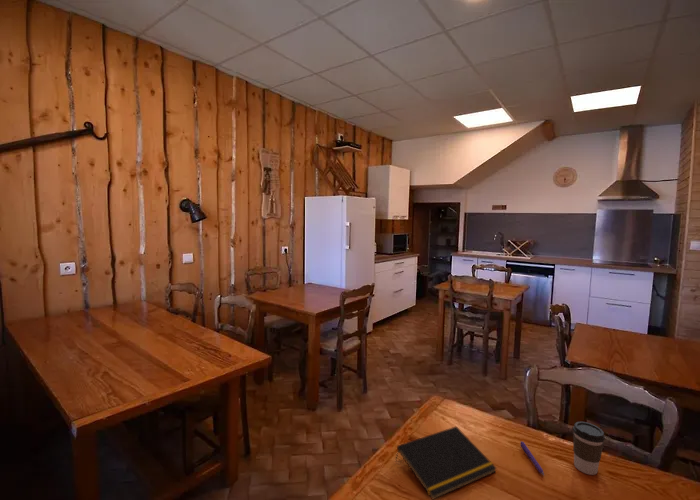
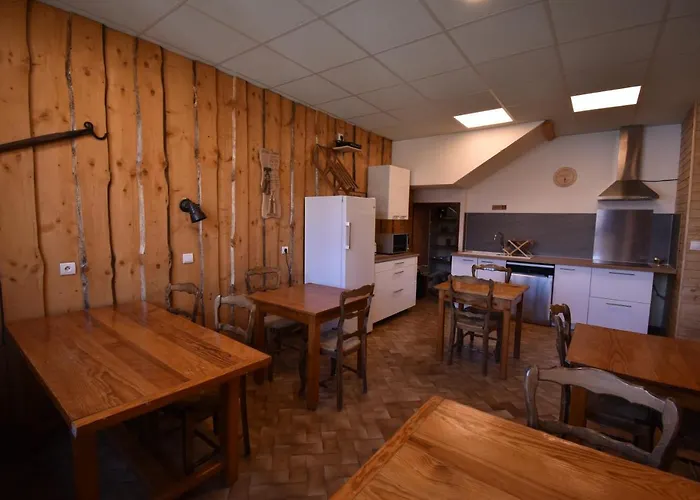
- notepad [394,425,498,500]
- pen [519,440,545,476]
- coffee cup [572,421,606,476]
